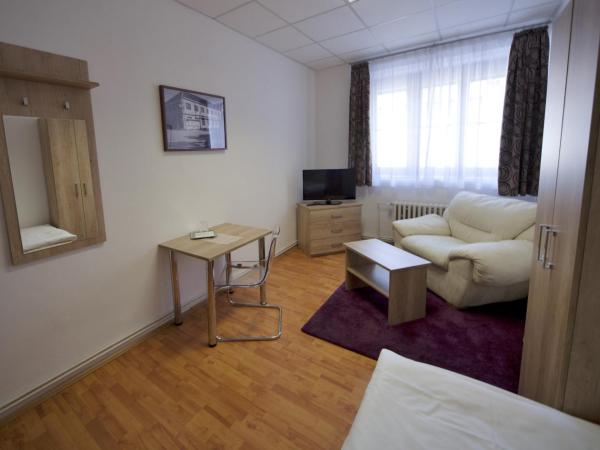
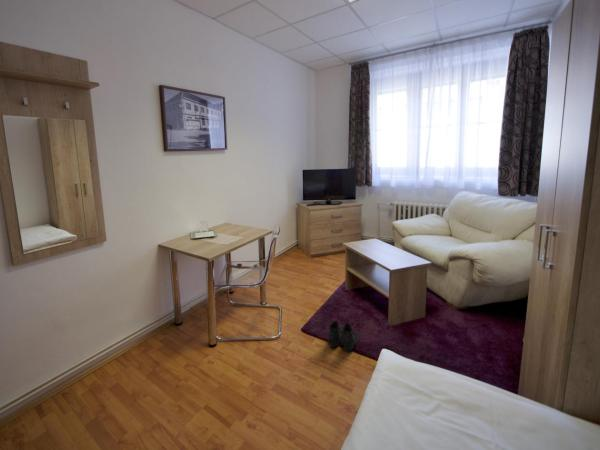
+ boots [328,320,360,352]
